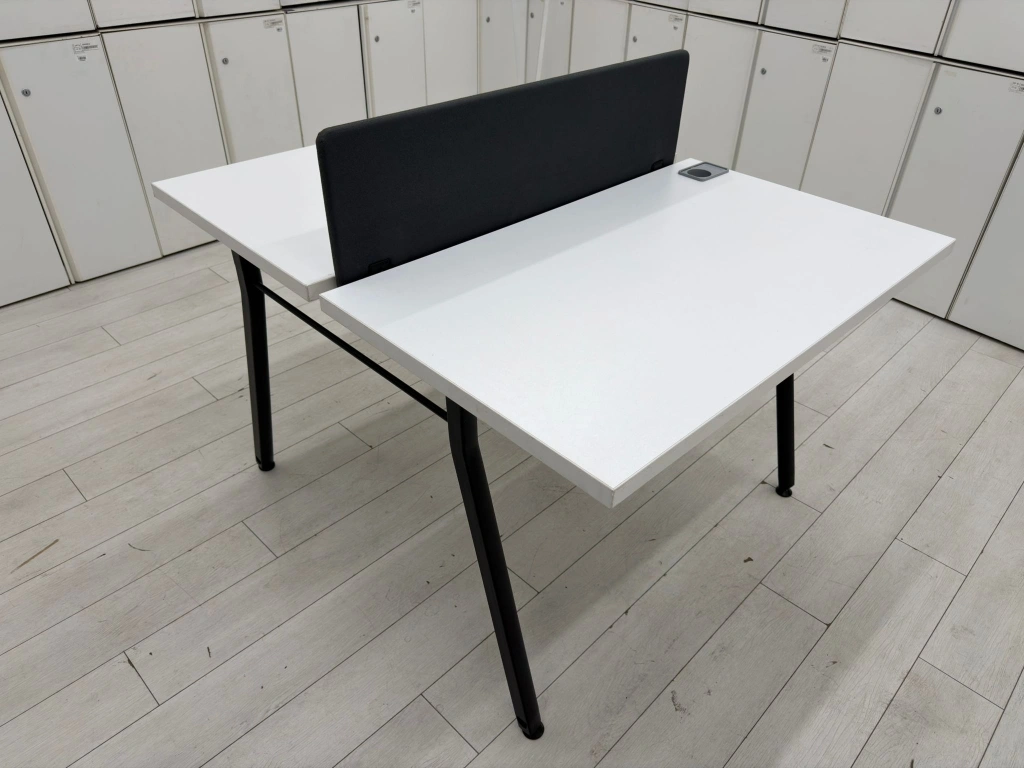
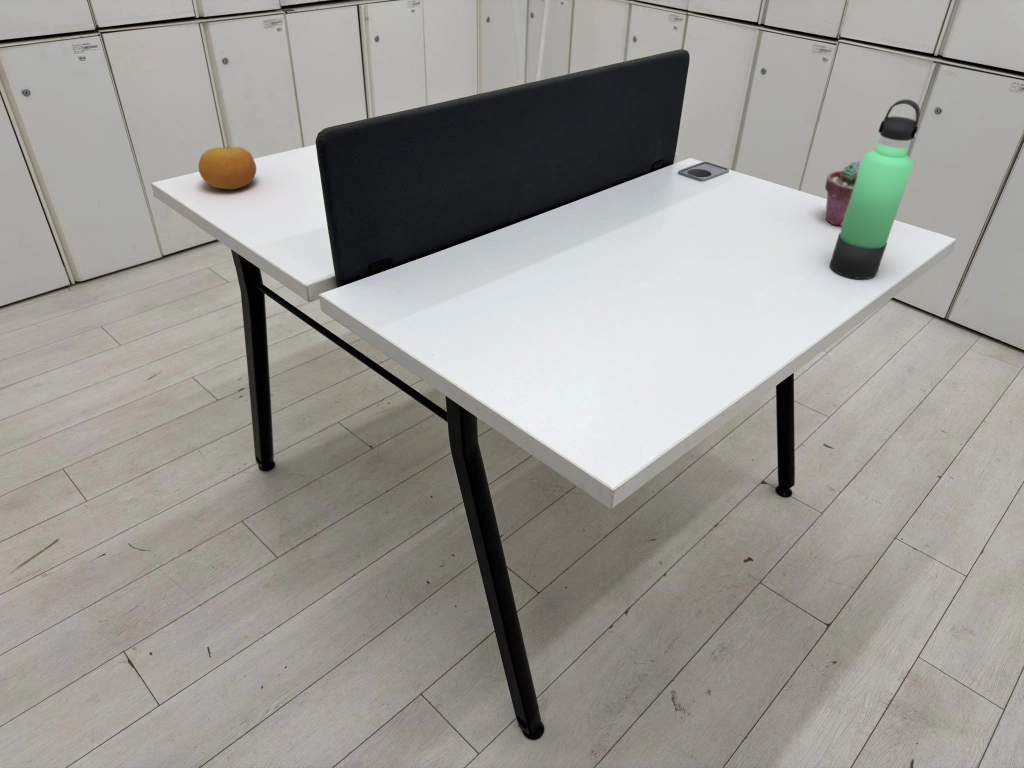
+ thermos bottle [829,98,921,280]
+ potted succulent [824,160,862,227]
+ fruit [197,146,257,190]
